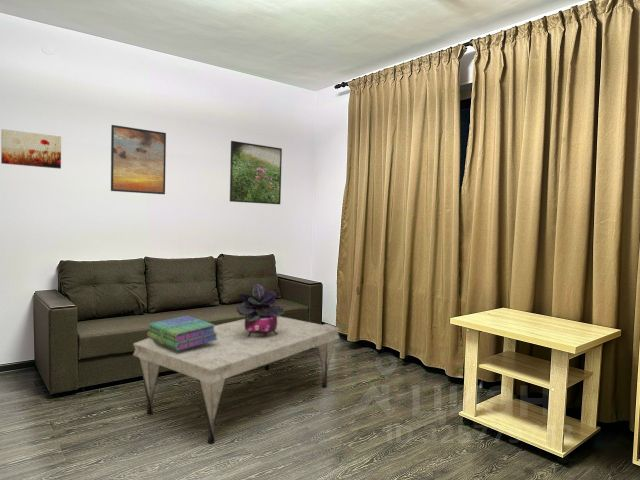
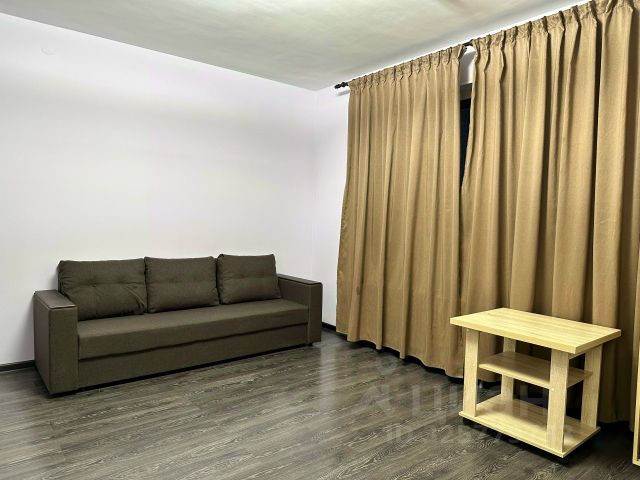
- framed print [229,140,283,205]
- potted plant [236,282,285,337]
- wall art [0,128,62,170]
- coffee table [132,316,341,445]
- stack of books [146,315,218,350]
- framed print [110,124,167,195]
